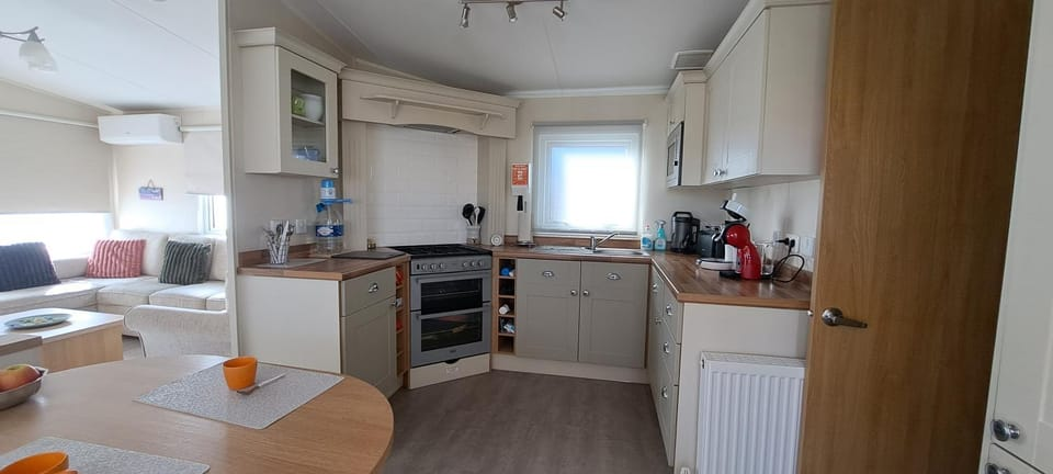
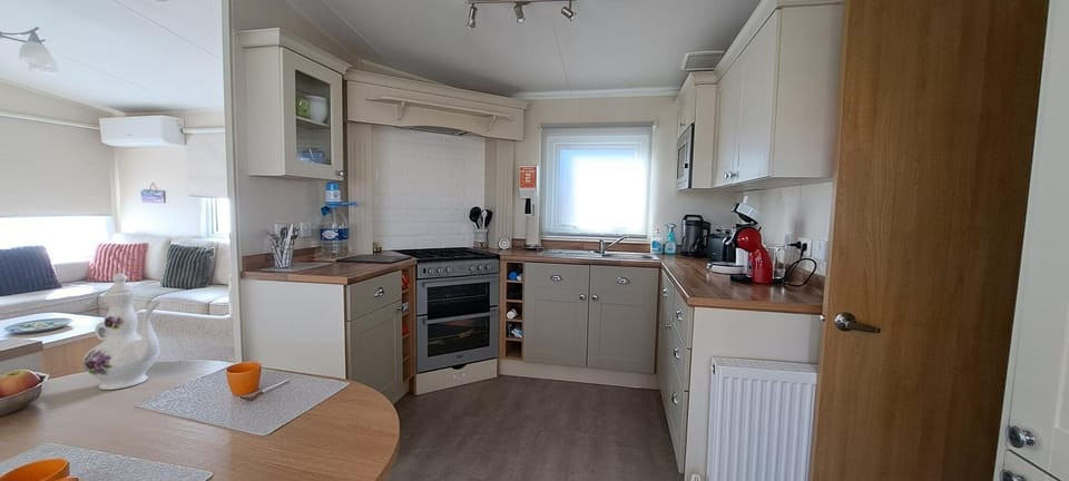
+ chinaware [81,272,161,391]
